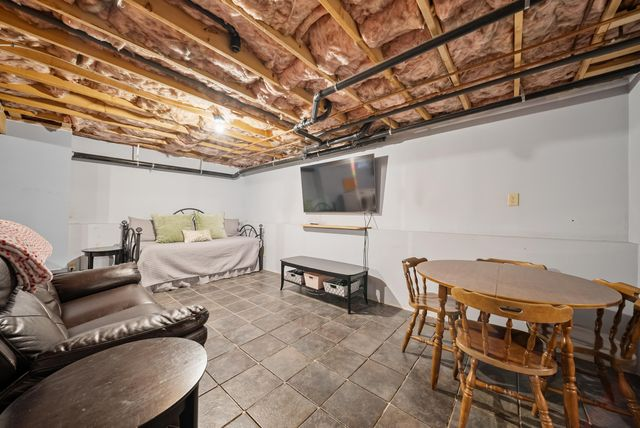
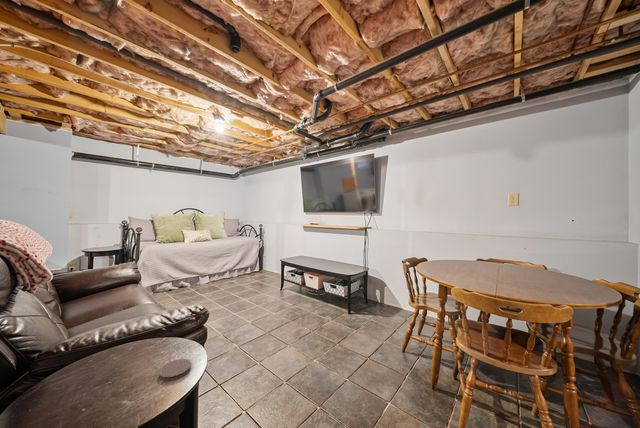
+ coaster [158,358,192,382]
